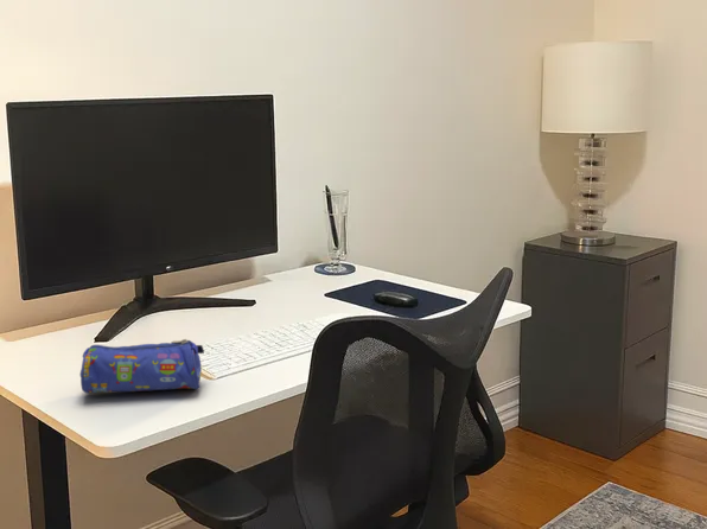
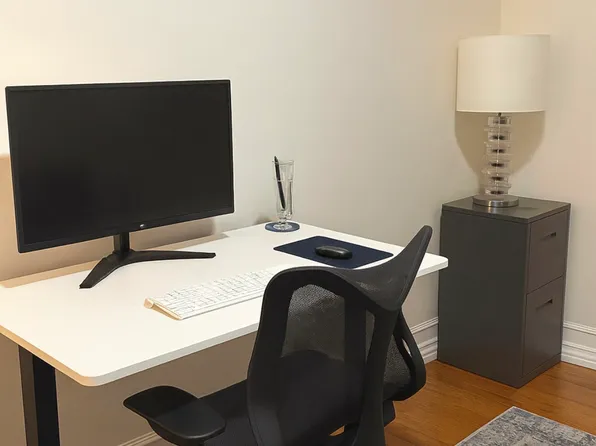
- pencil case [78,338,205,394]
